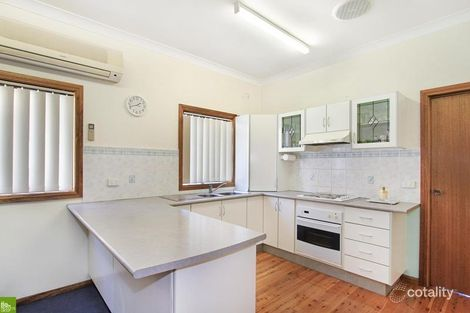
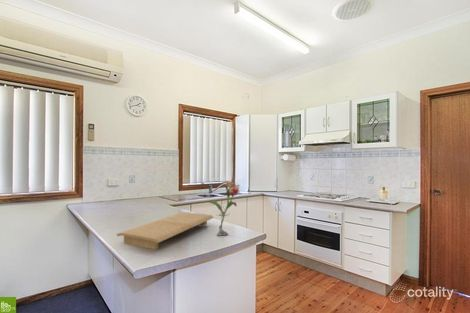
+ cutting board [115,211,215,250]
+ flower [208,182,241,236]
